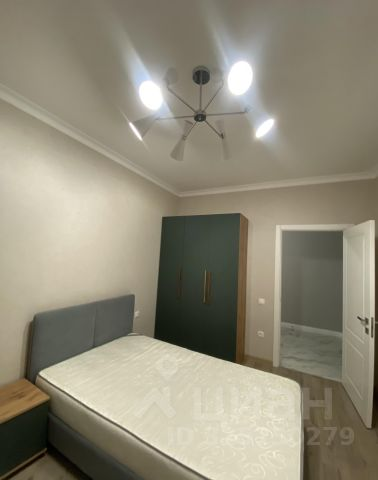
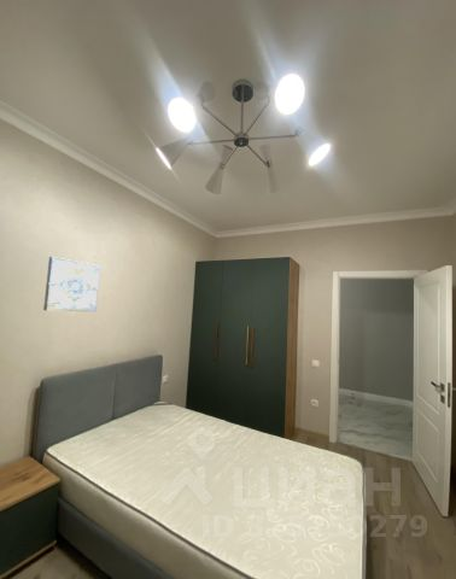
+ wall art [42,256,101,312]
